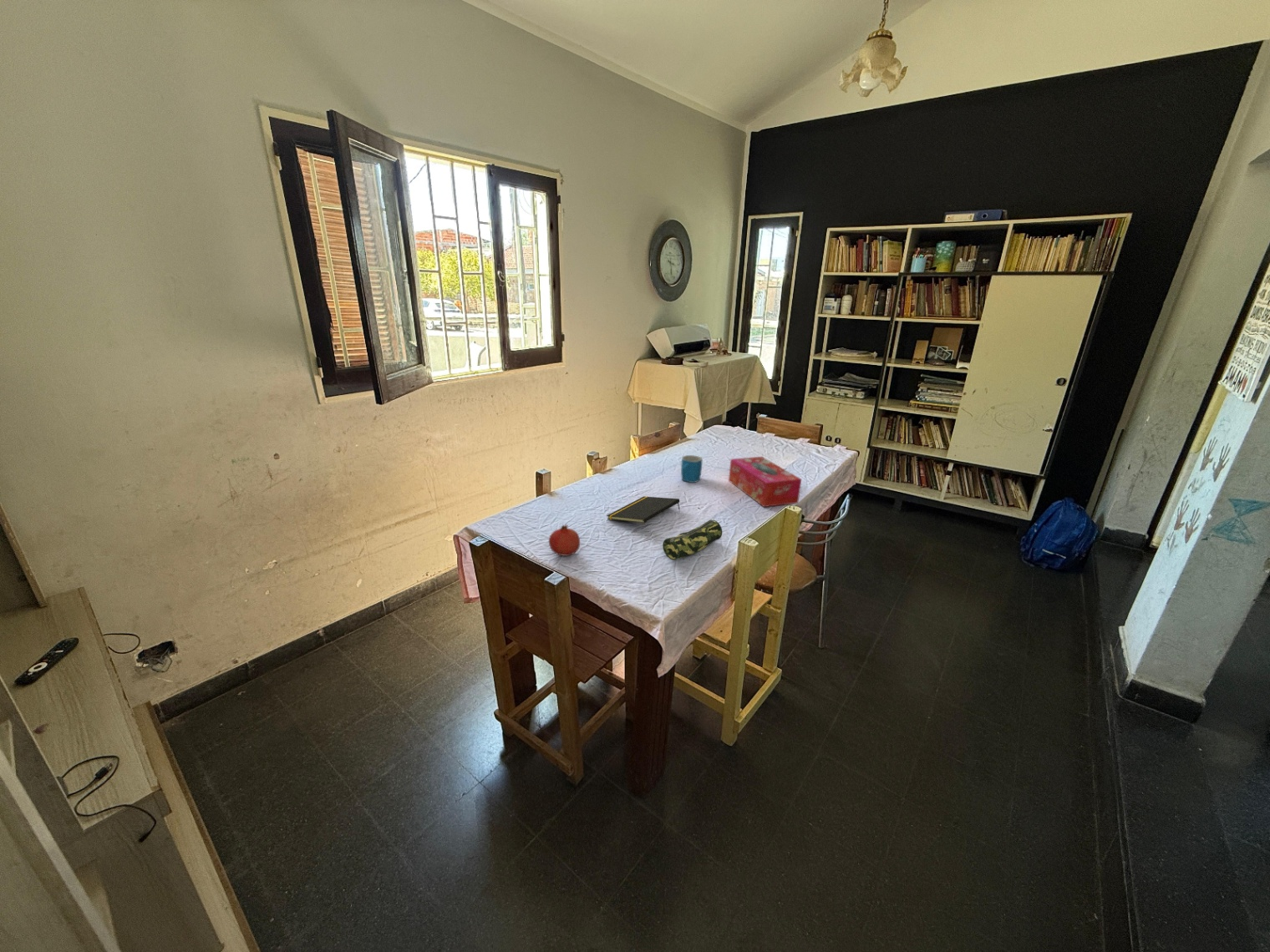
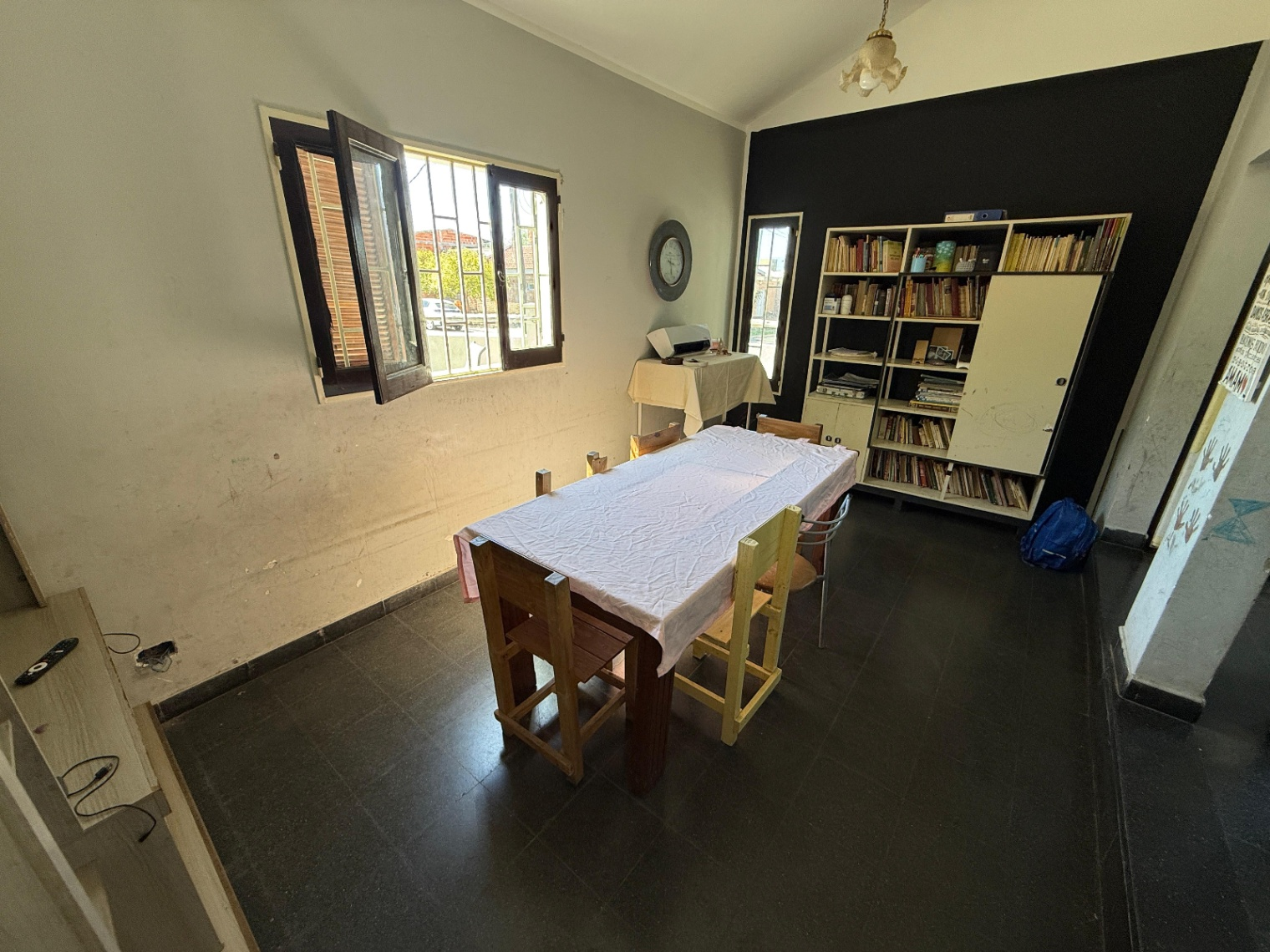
- fruit [548,524,581,557]
- mug [680,454,704,484]
- tissue box [728,456,802,508]
- pencil case [662,519,723,561]
- notepad [606,495,680,524]
